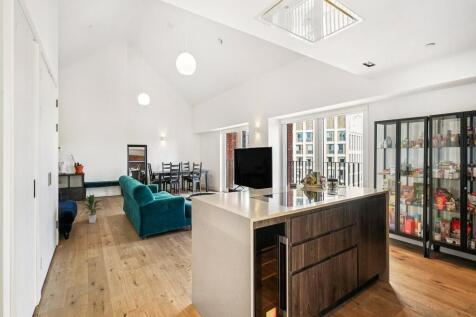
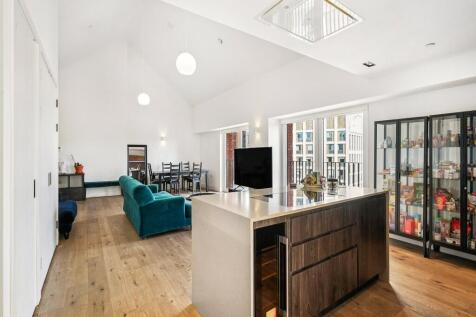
- indoor plant [78,193,104,224]
